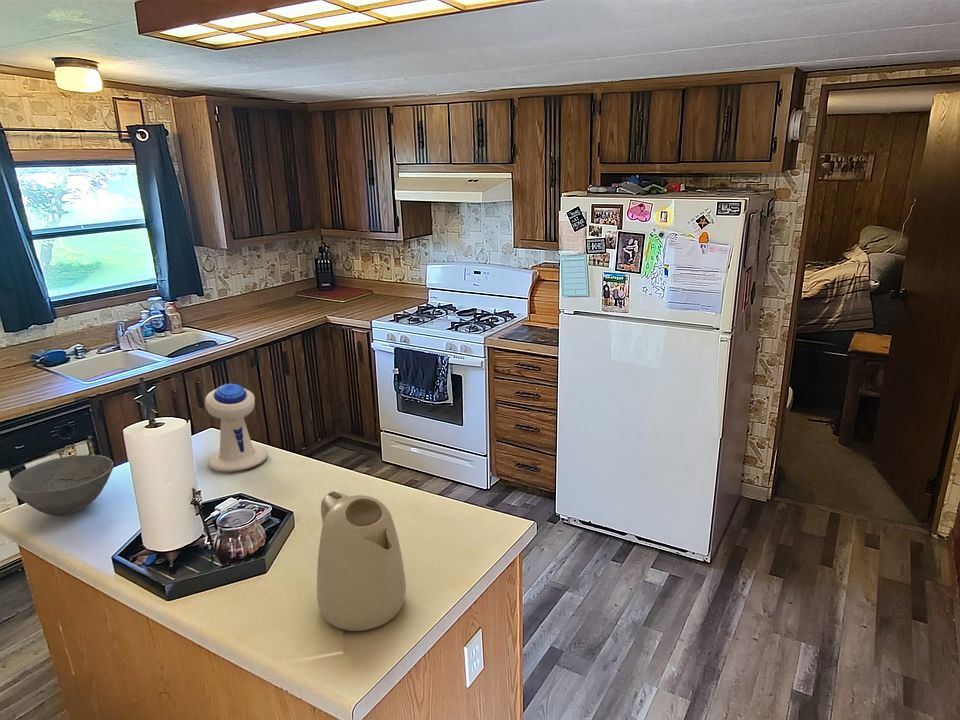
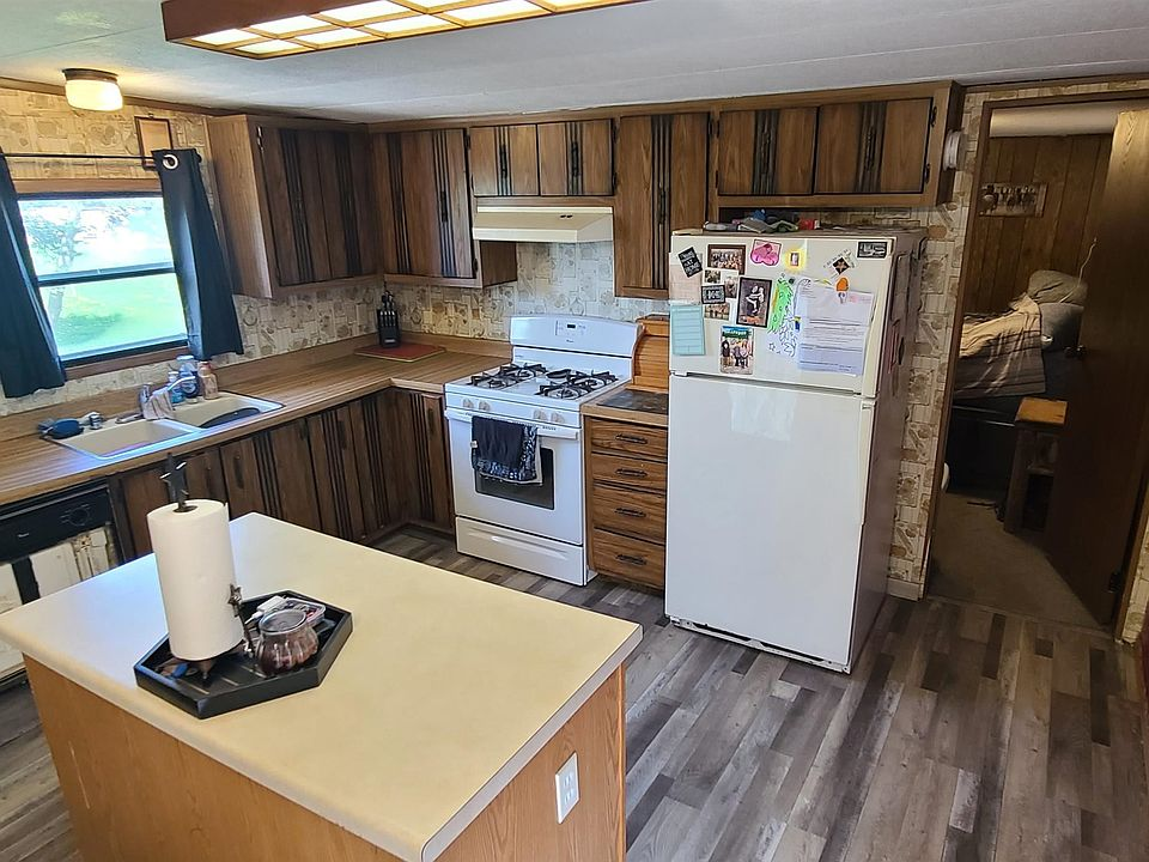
- speaker [204,383,269,473]
- bowl [8,454,115,517]
- kettle [316,491,407,632]
